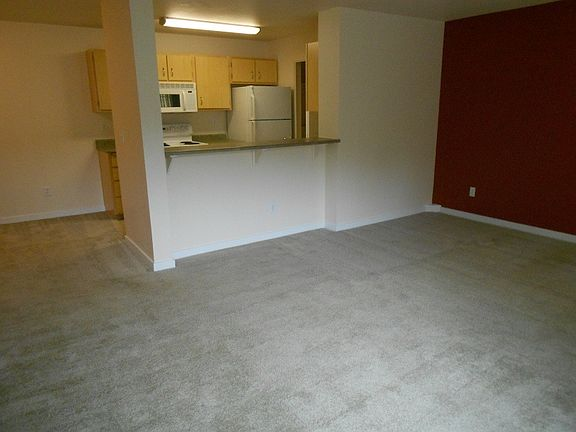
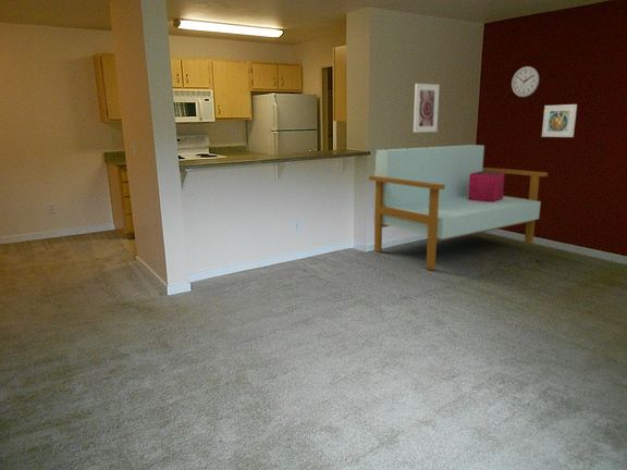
+ wall clock [511,65,540,98]
+ storage bin [468,171,506,202]
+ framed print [413,83,441,134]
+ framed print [541,103,578,138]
+ sofa [368,144,549,271]
